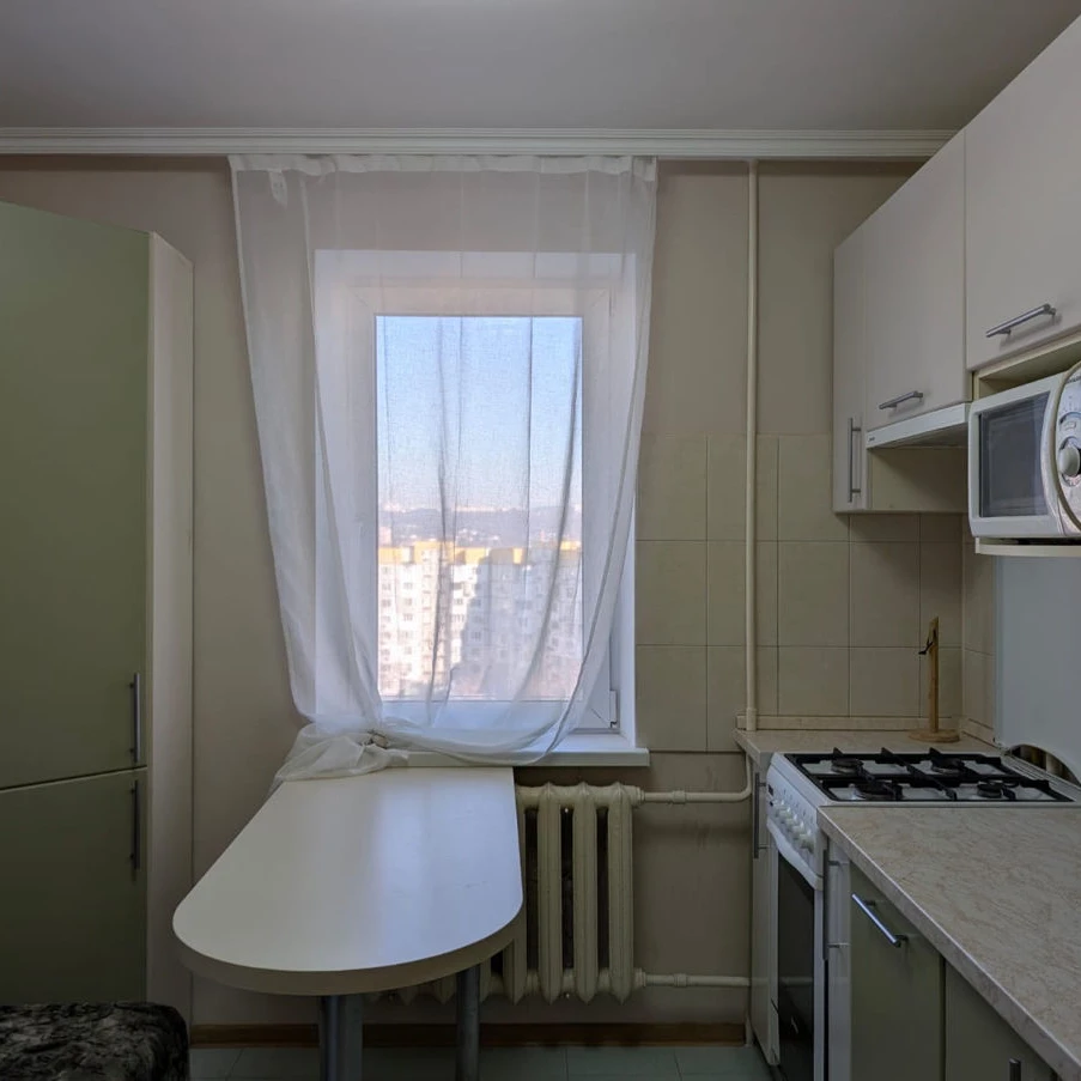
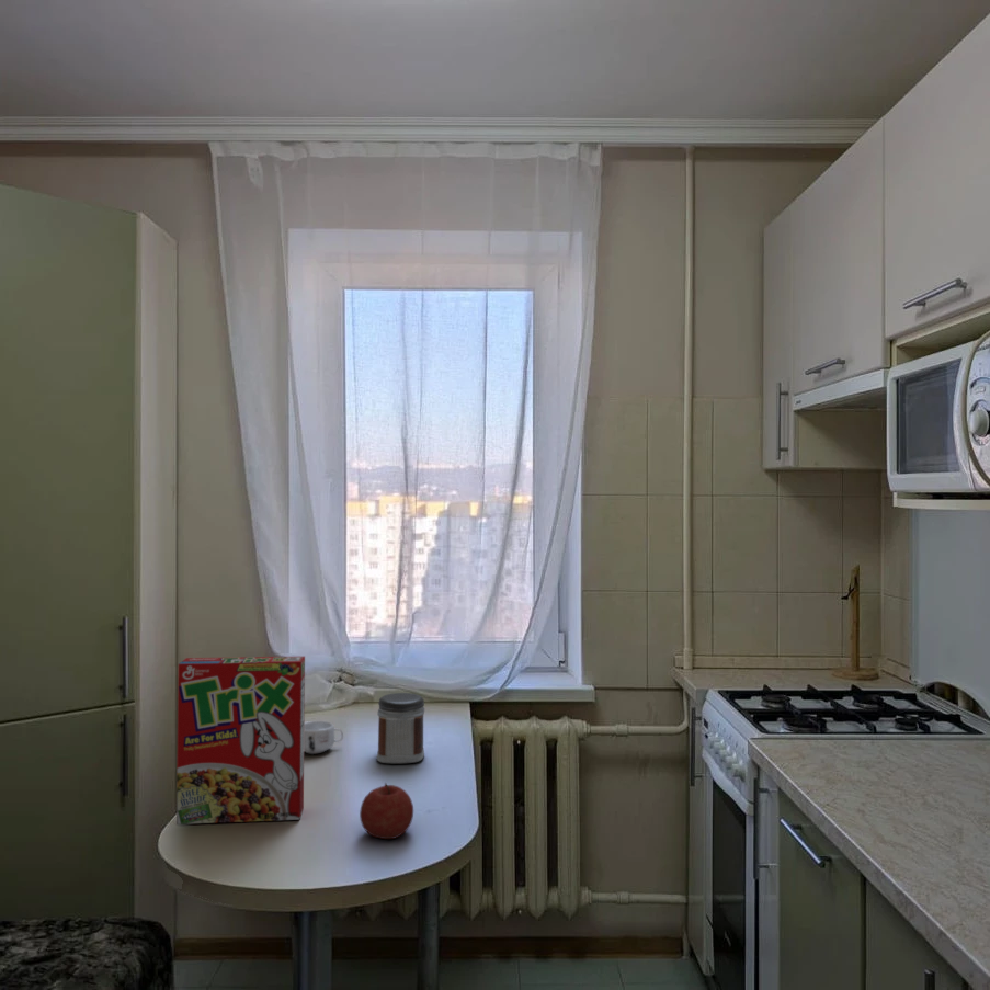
+ fruit [359,782,414,840]
+ jar [375,692,425,764]
+ mug [304,720,344,755]
+ cereal box [175,656,306,826]
